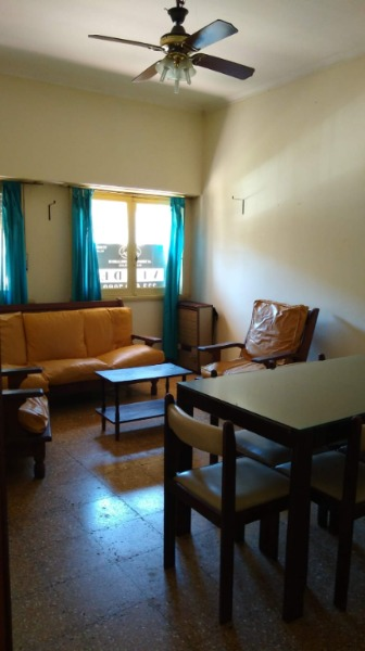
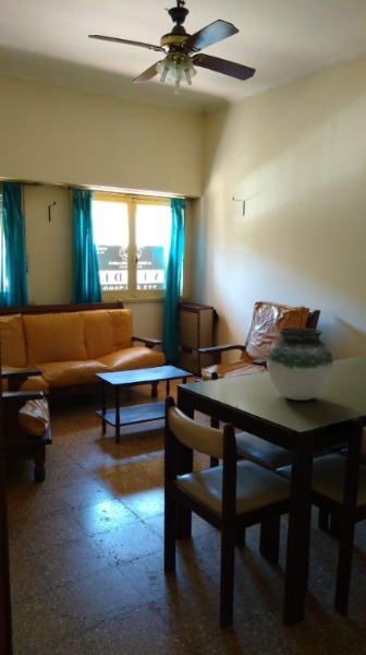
+ vase [266,326,334,402]
